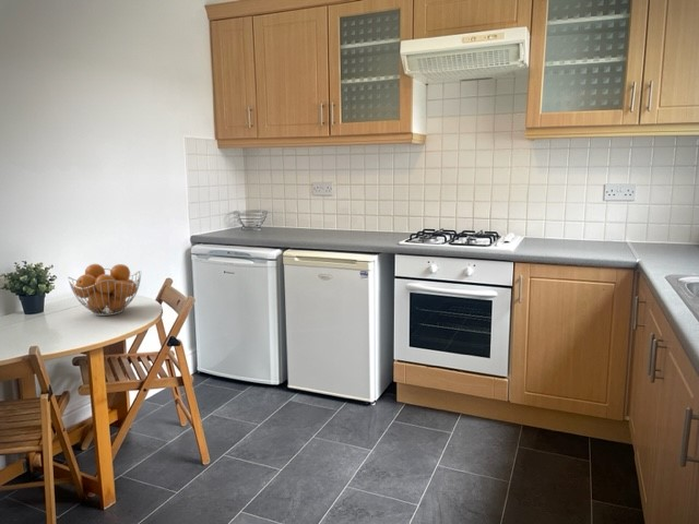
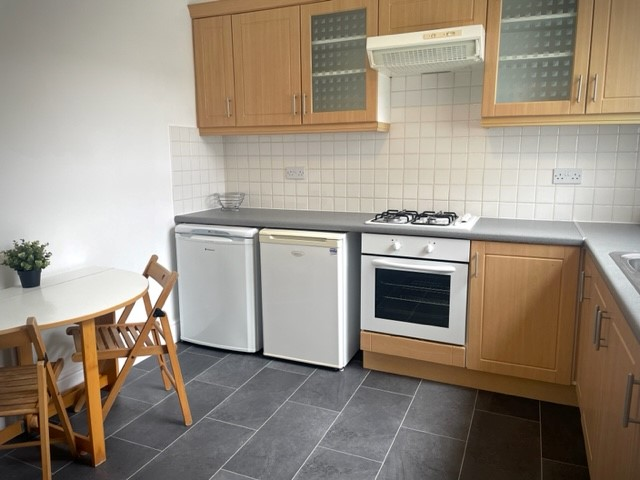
- fruit basket [67,263,142,317]
